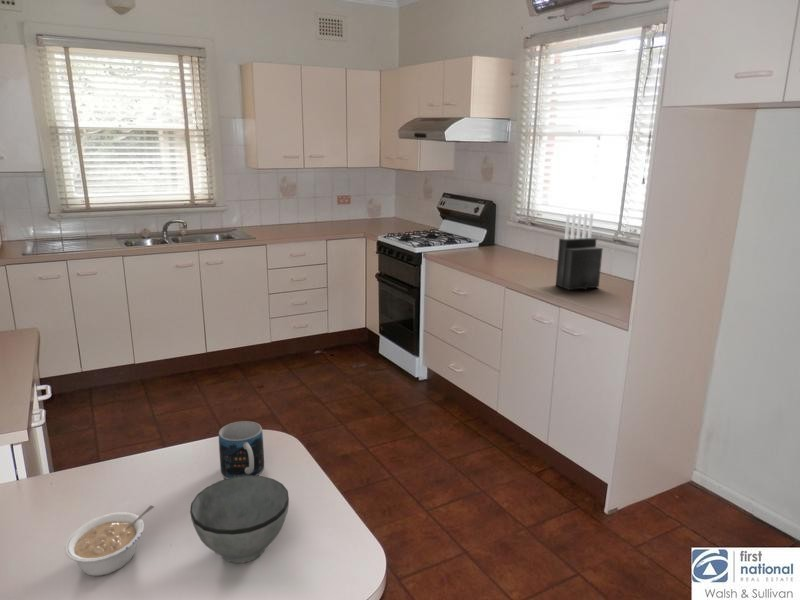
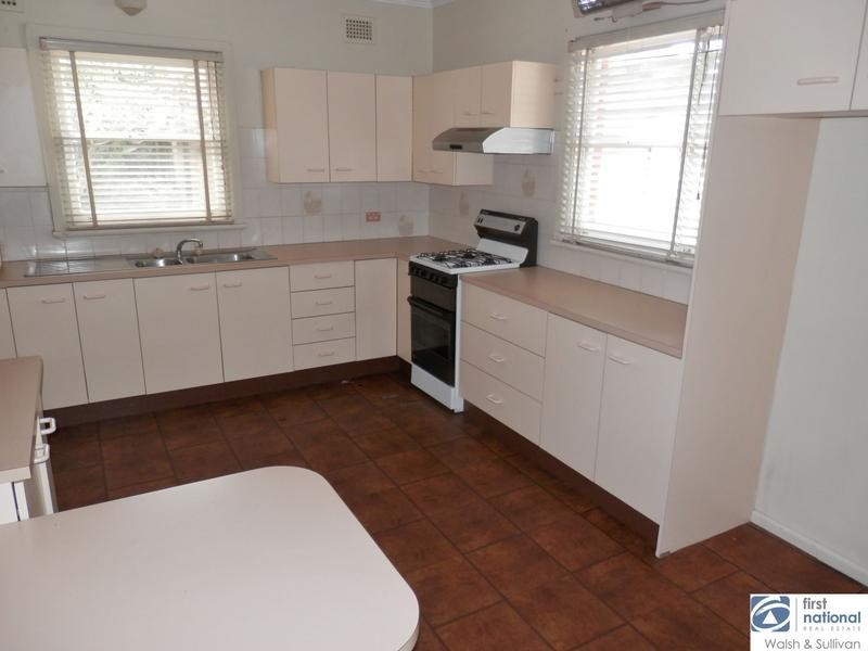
- bowl [189,475,290,564]
- knife block [555,213,604,291]
- legume [64,504,155,577]
- mug [218,420,265,479]
